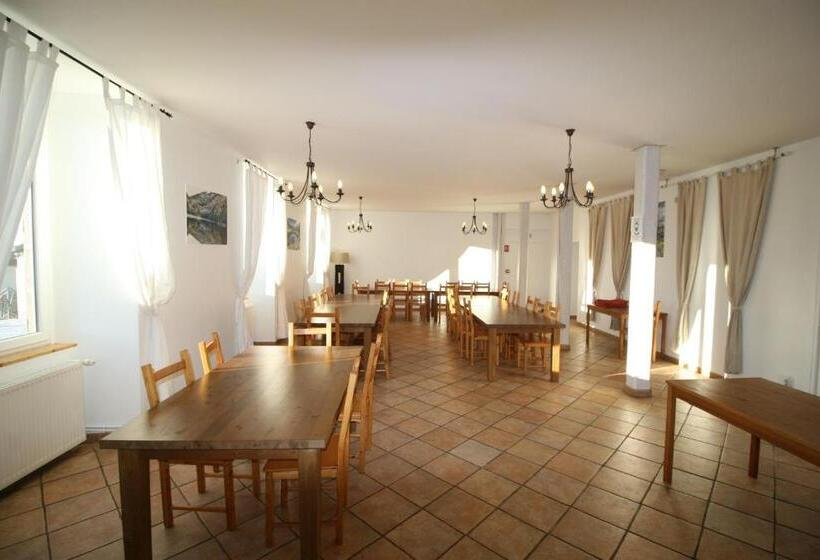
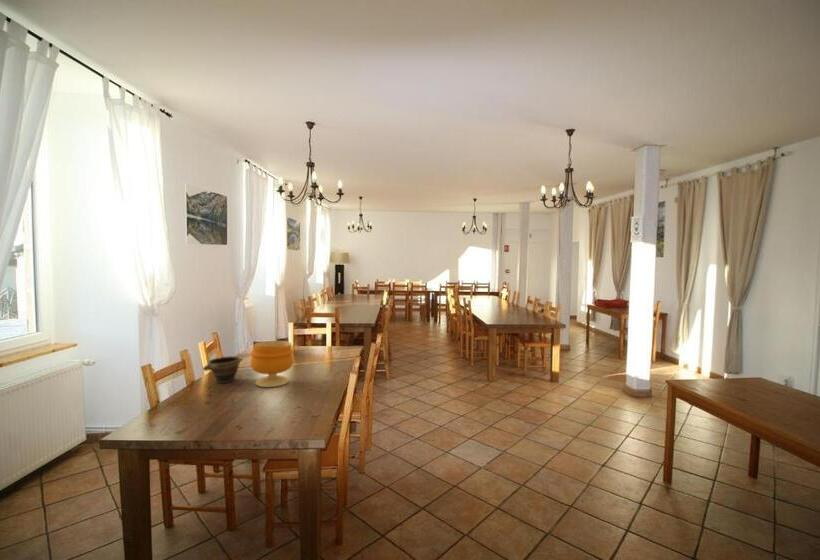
+ footed bowl [249,340,295,388]
+ bowl [202,355,244,384]
